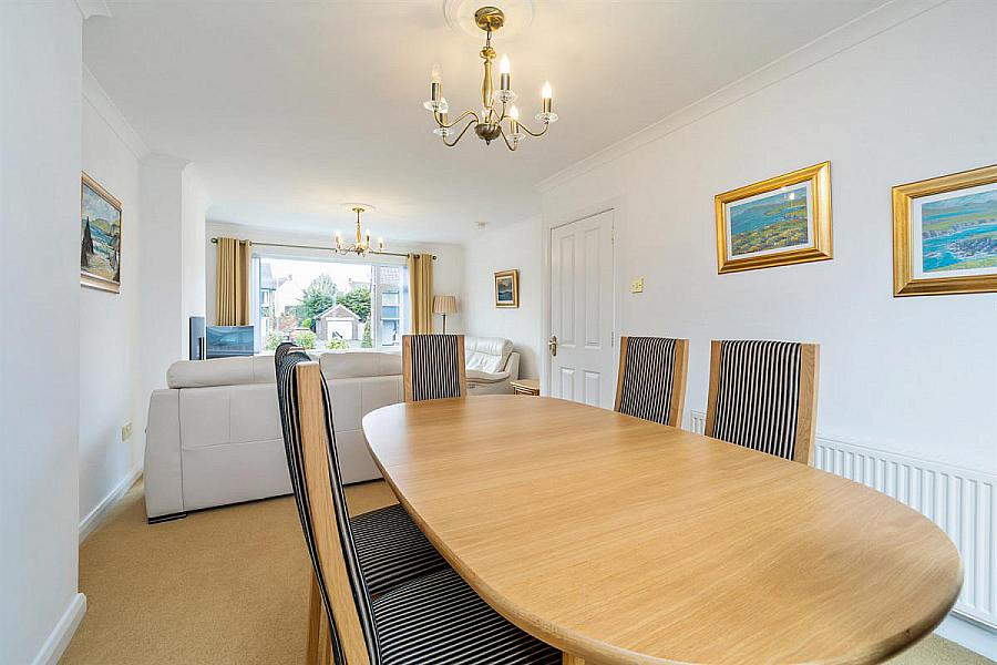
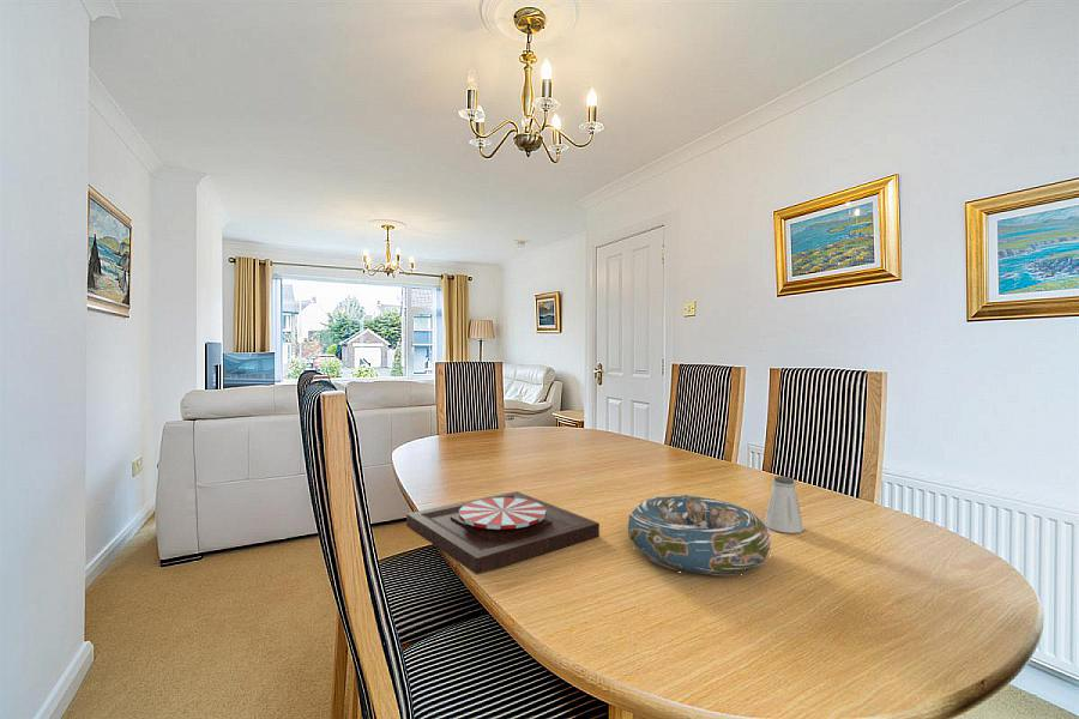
+ decorative bowl [627,493,772,576]
+ plate [405,490,601,575]
+ saltshaker [764,476,804,534]
